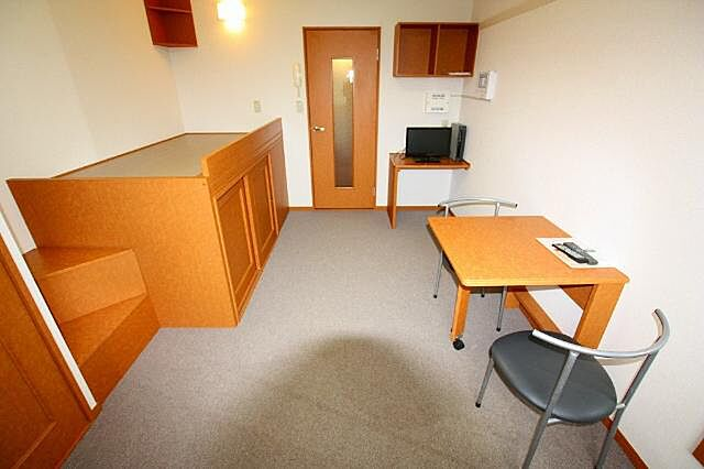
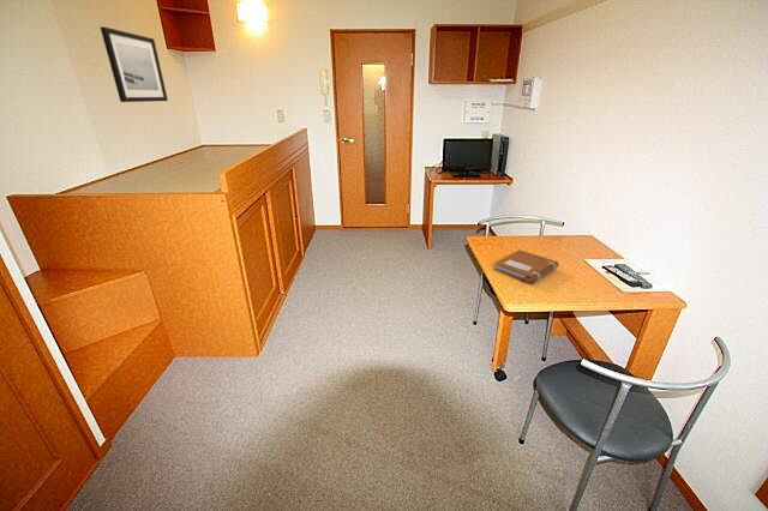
+ notebook [492,248,559,284]
+ wall art [100,26,169,103]
